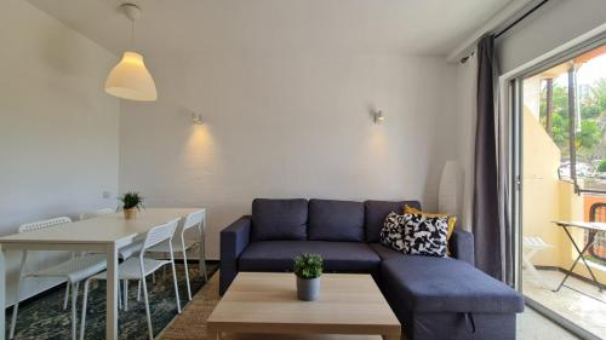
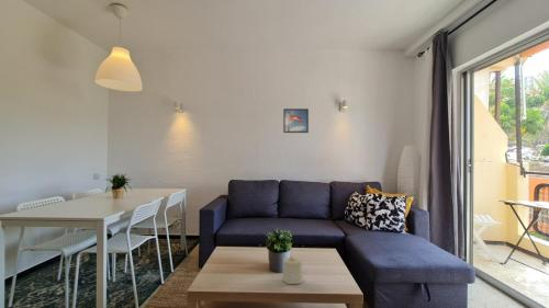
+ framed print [282,107,310,134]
+ candle [282,255,304,285]
